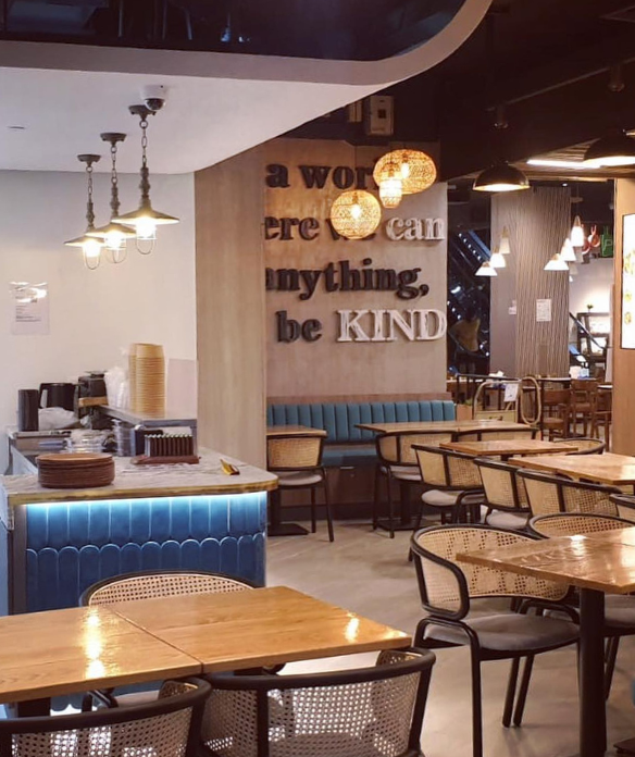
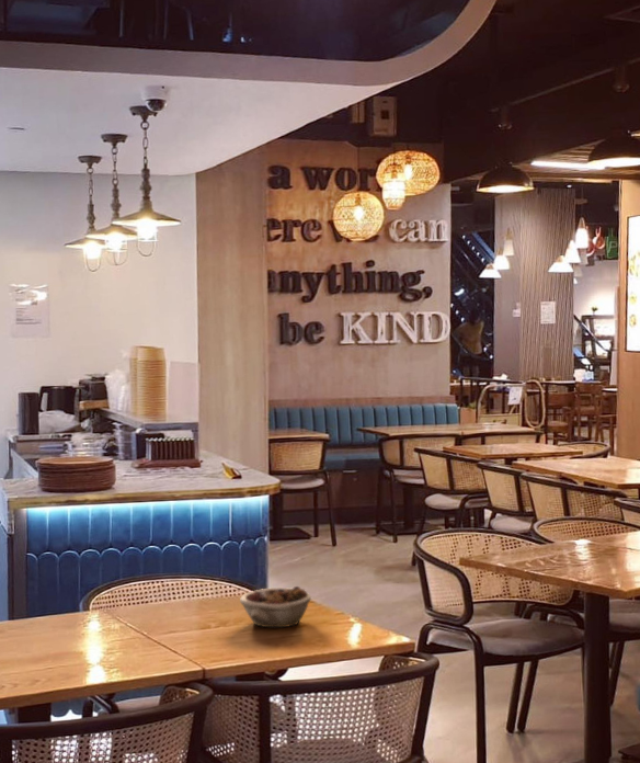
+ succulent planter [239,585,312,628]
